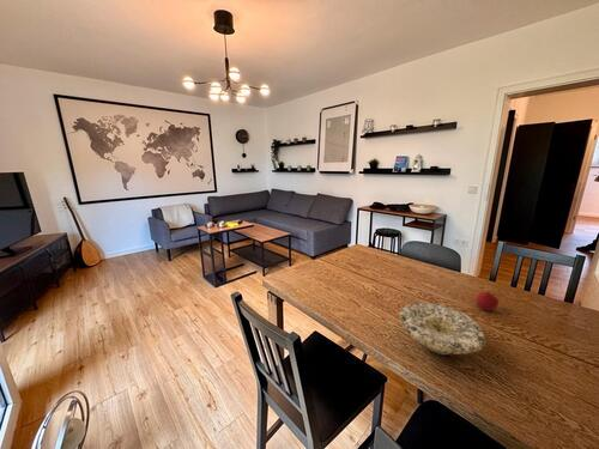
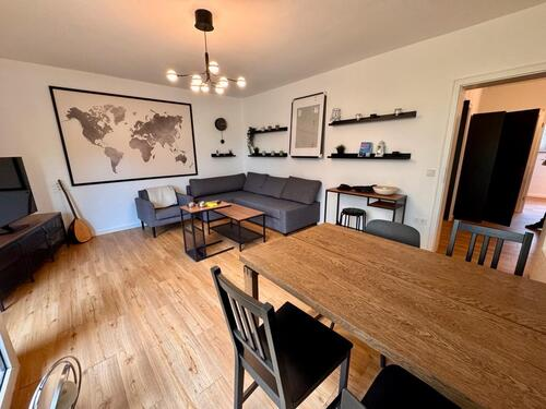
- bowl [398,302,486,356]
- apple [473,290,500,313]
